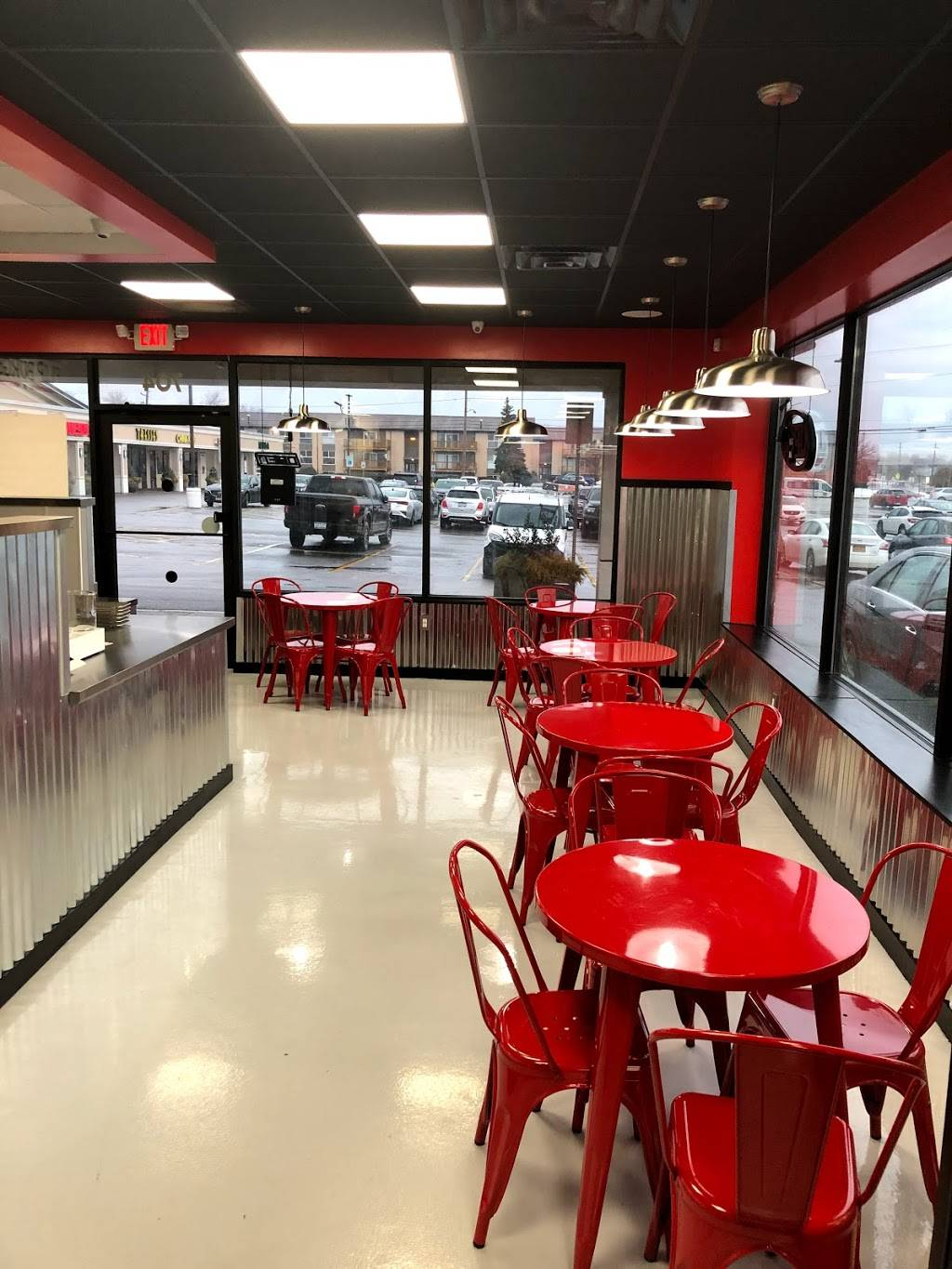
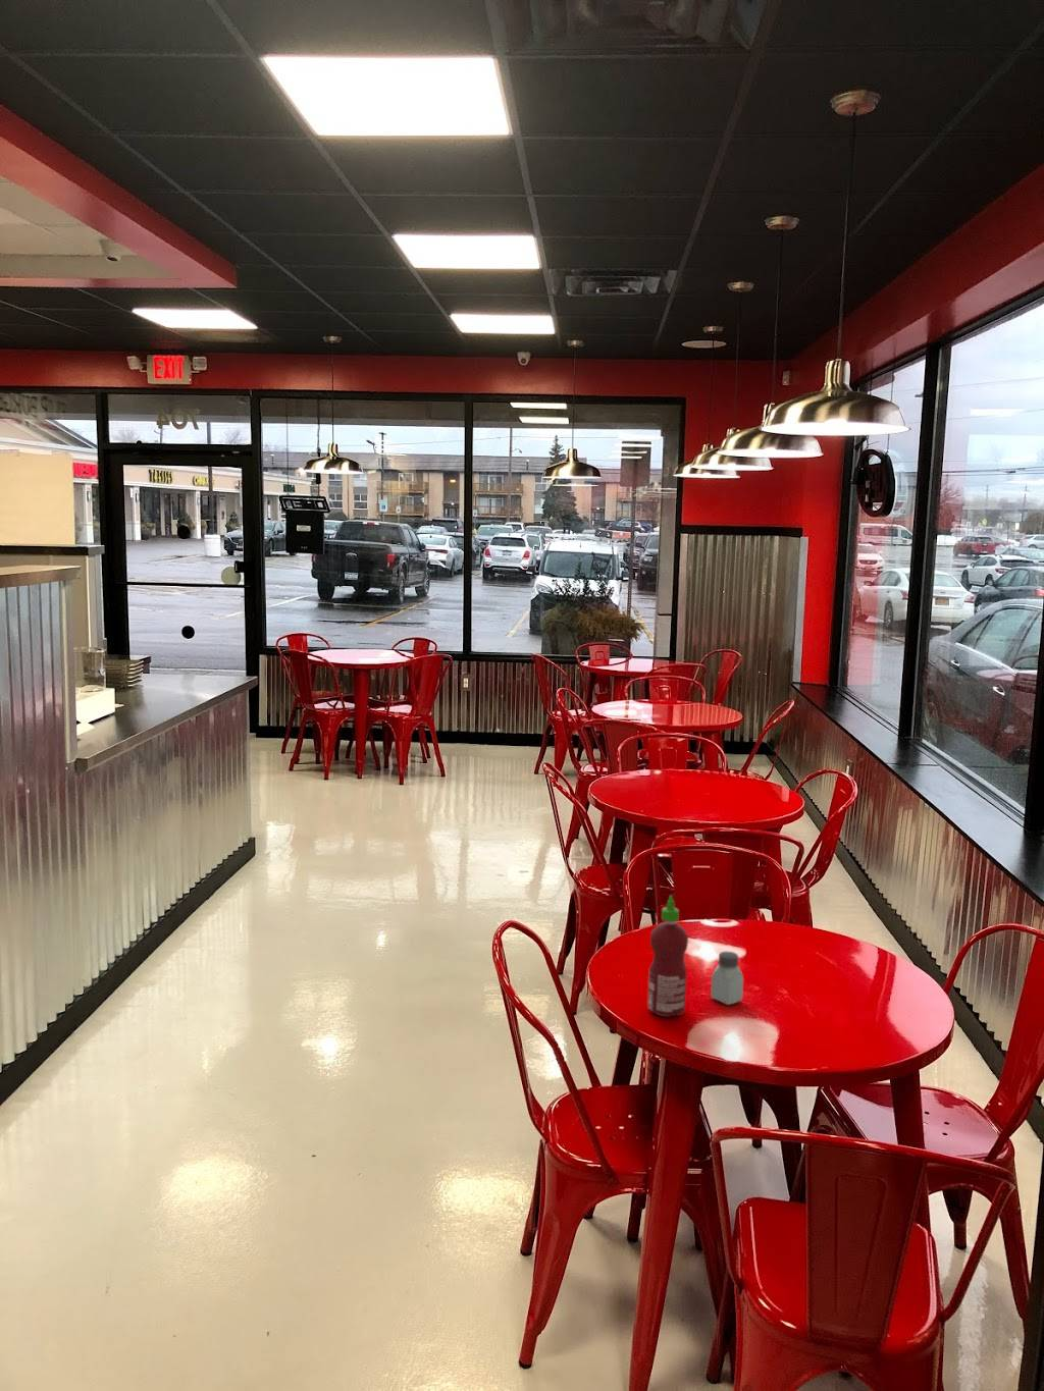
+ hot sauce [646,894,689,1017]
+ saltshaker [710,950,745,1006]
